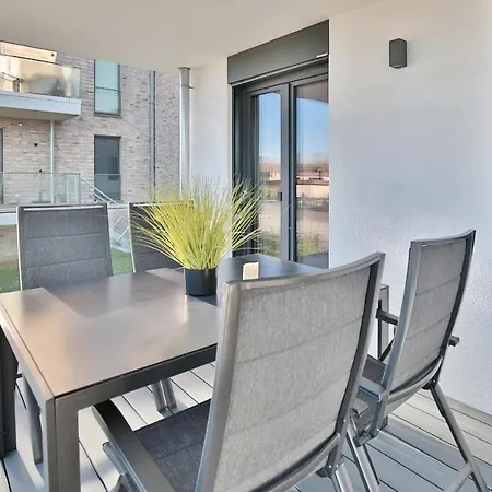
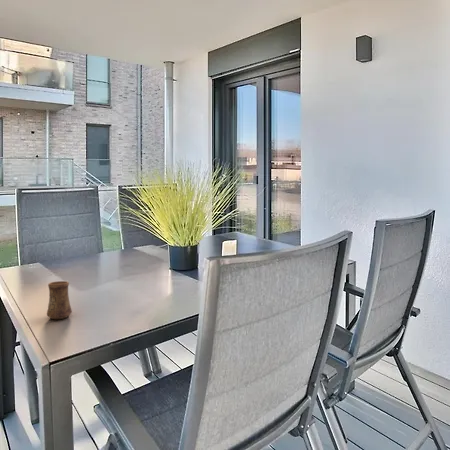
+ cup [46,280,73,320]
